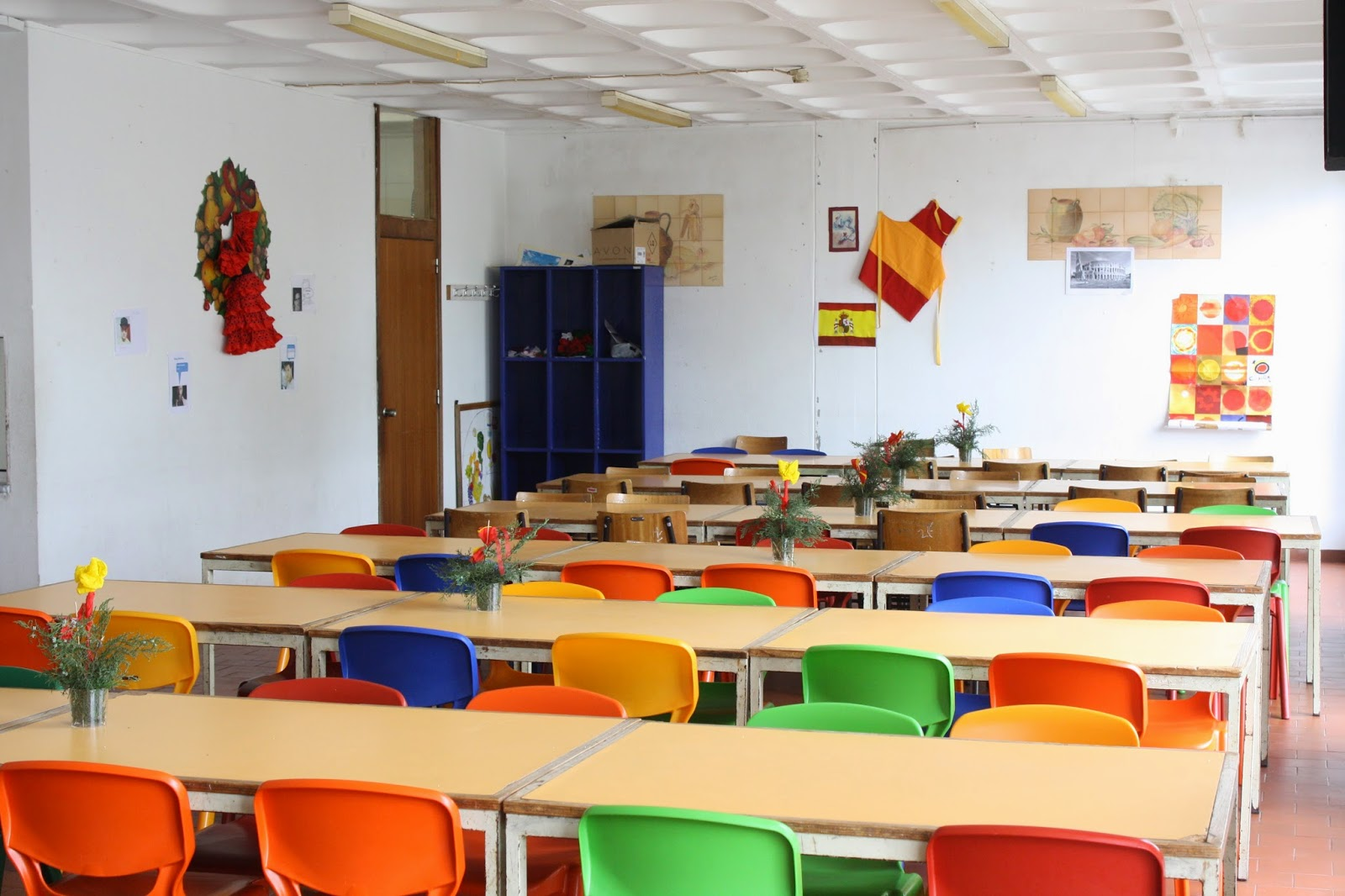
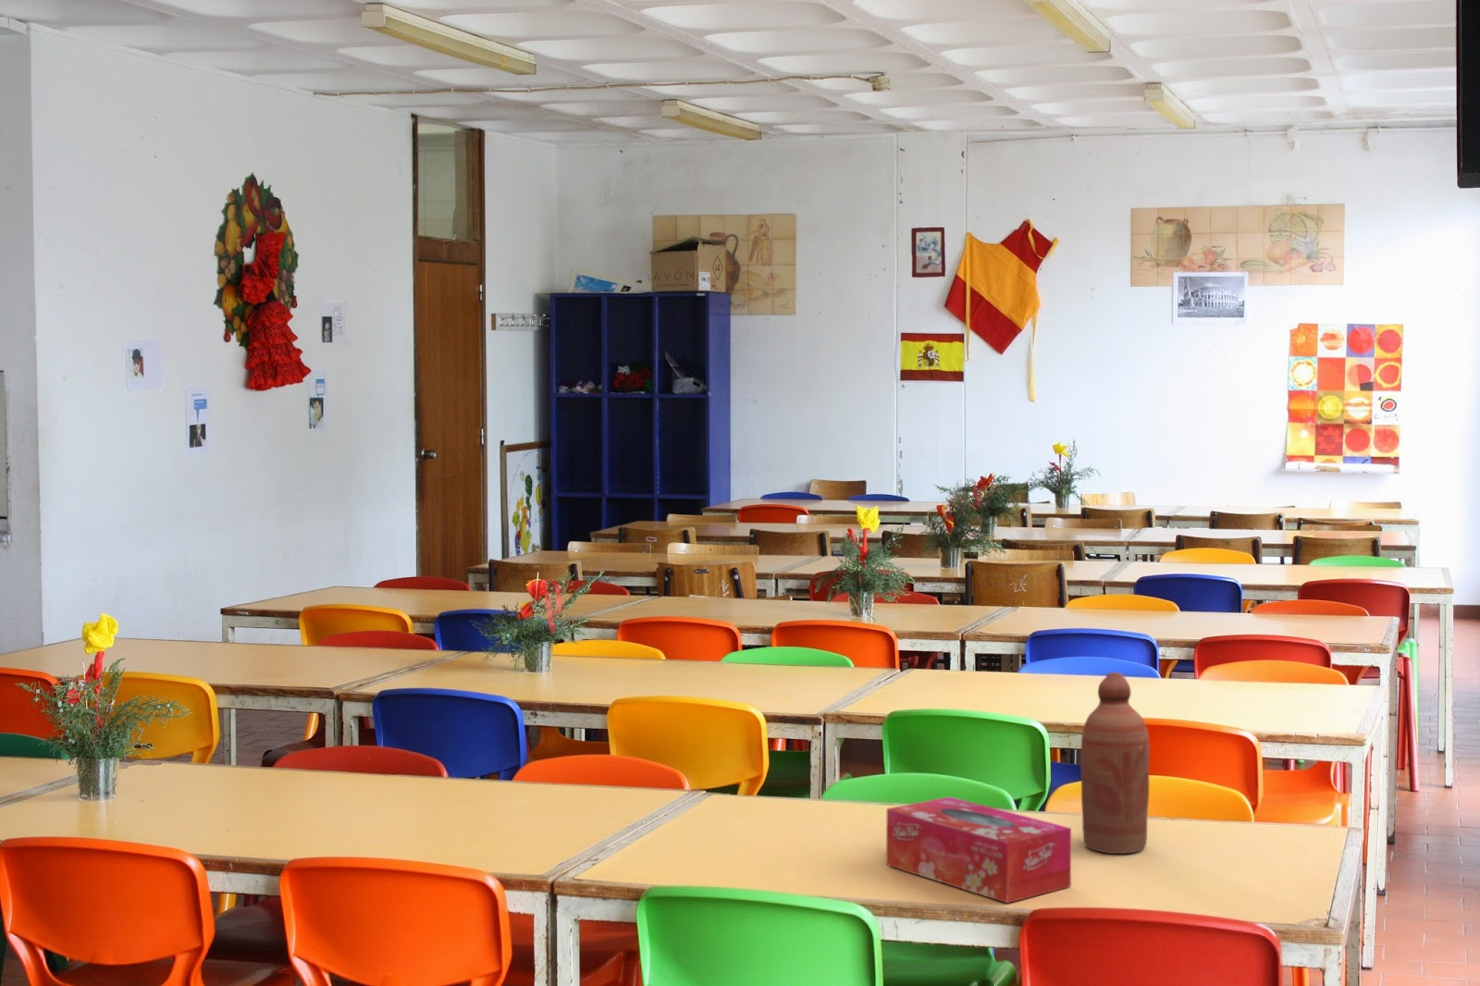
+ tissue box [885,796,1072,903]
+ bottle [1079,671,1151,855]
